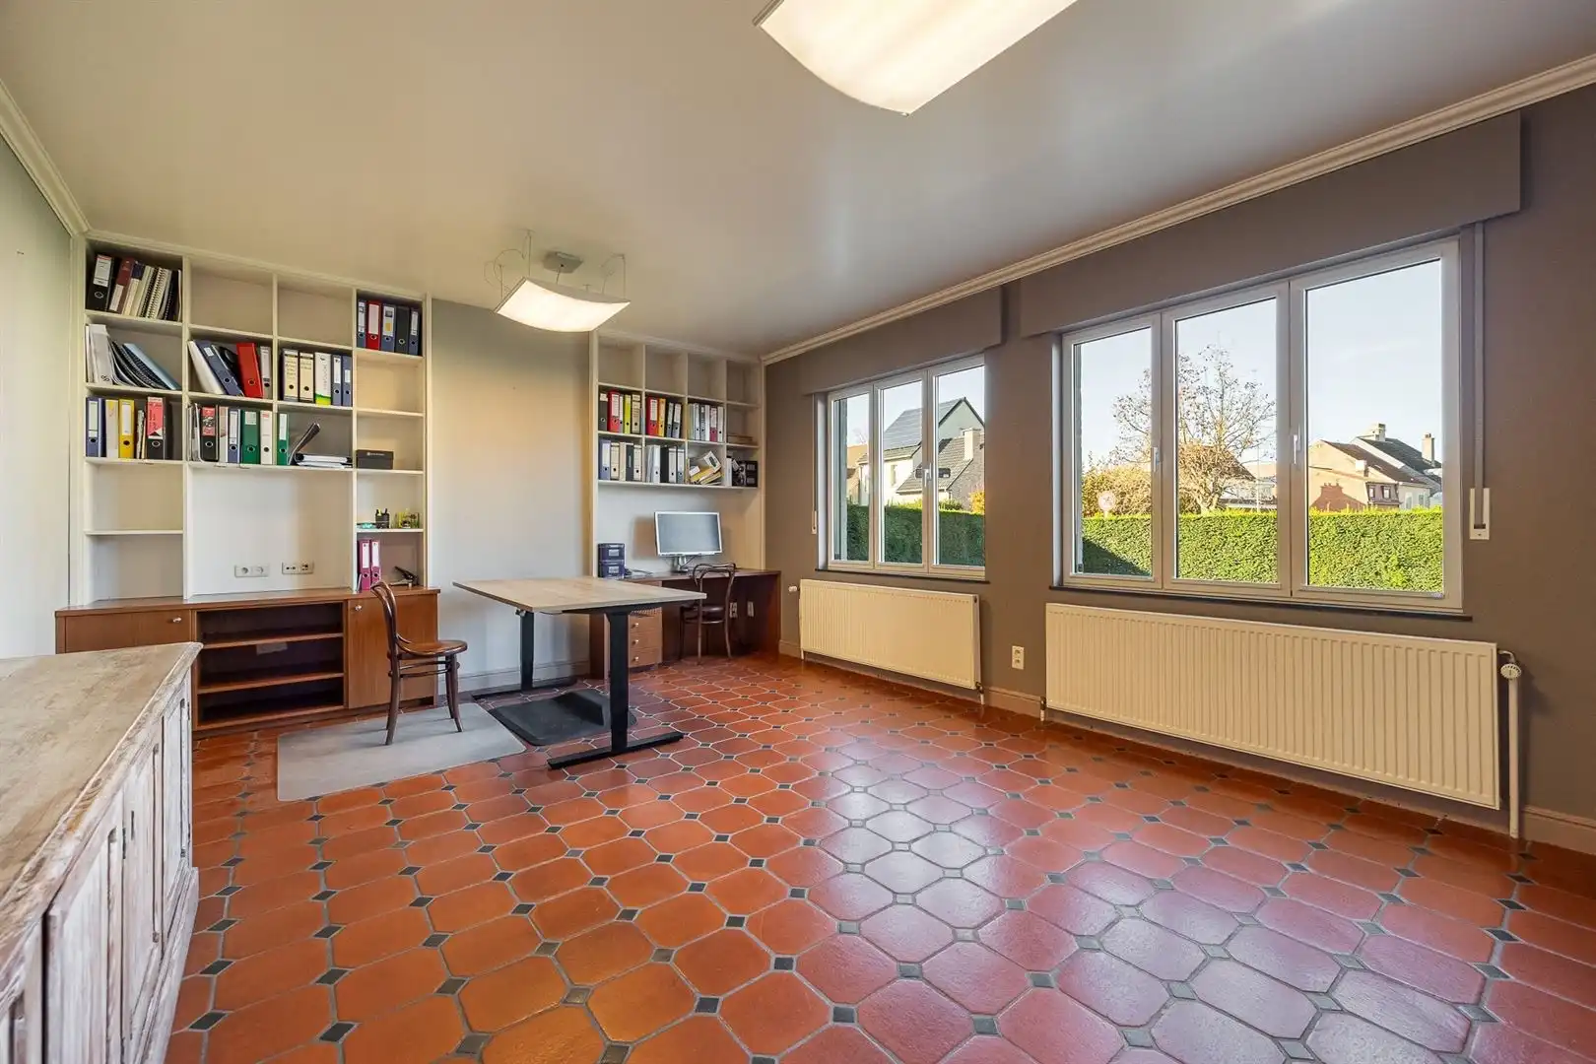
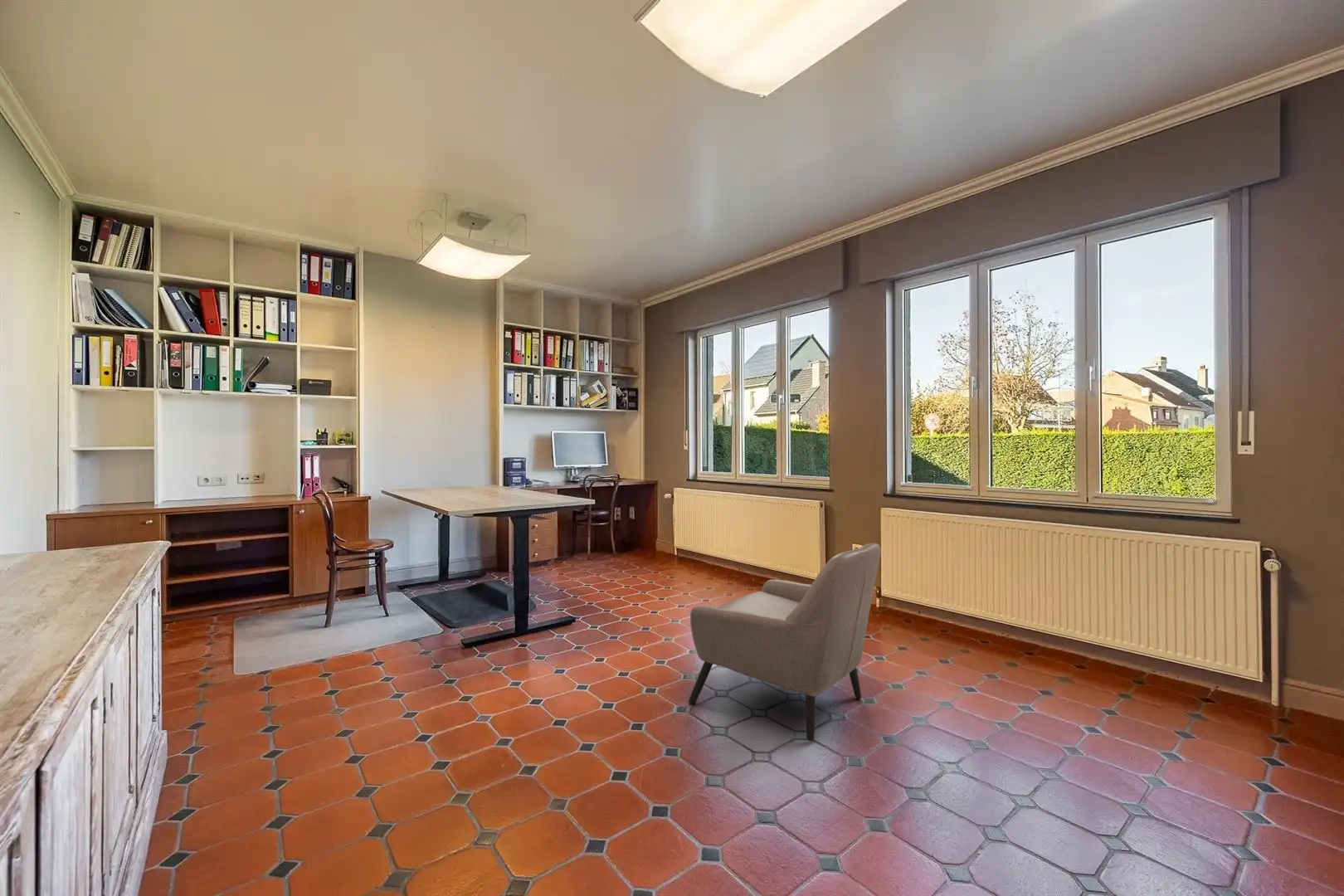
+ armchair [688,542,882,742]
